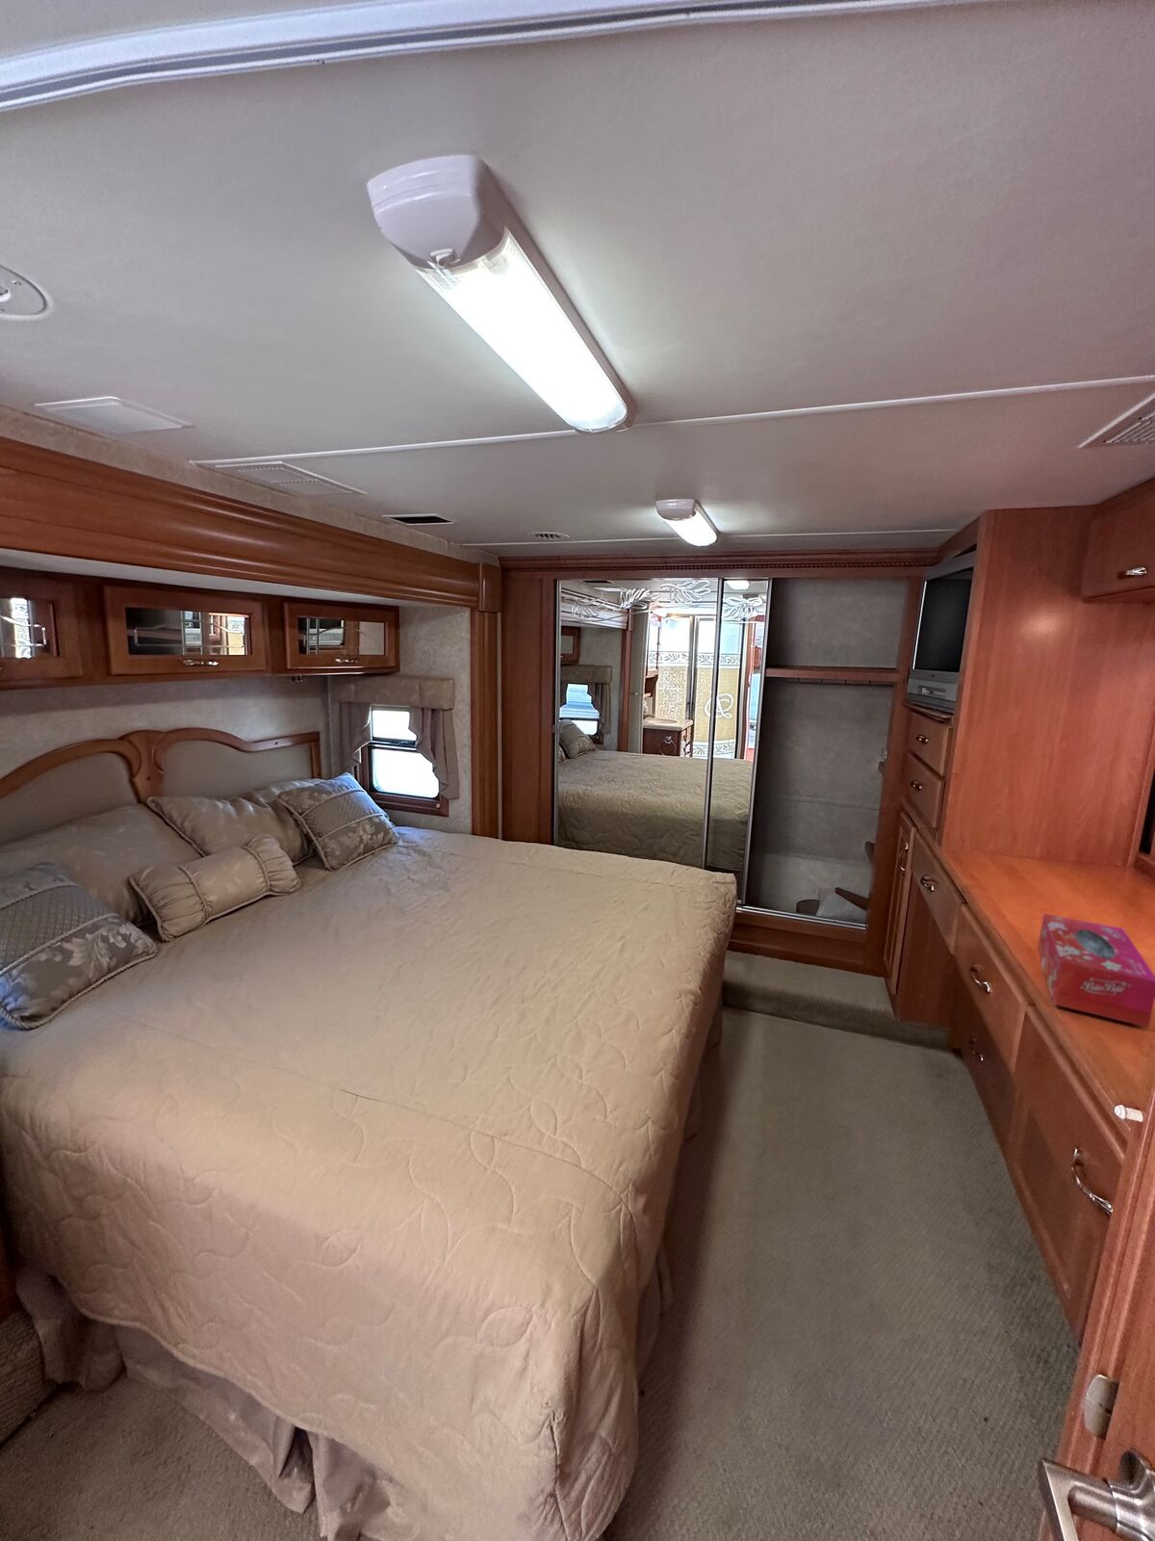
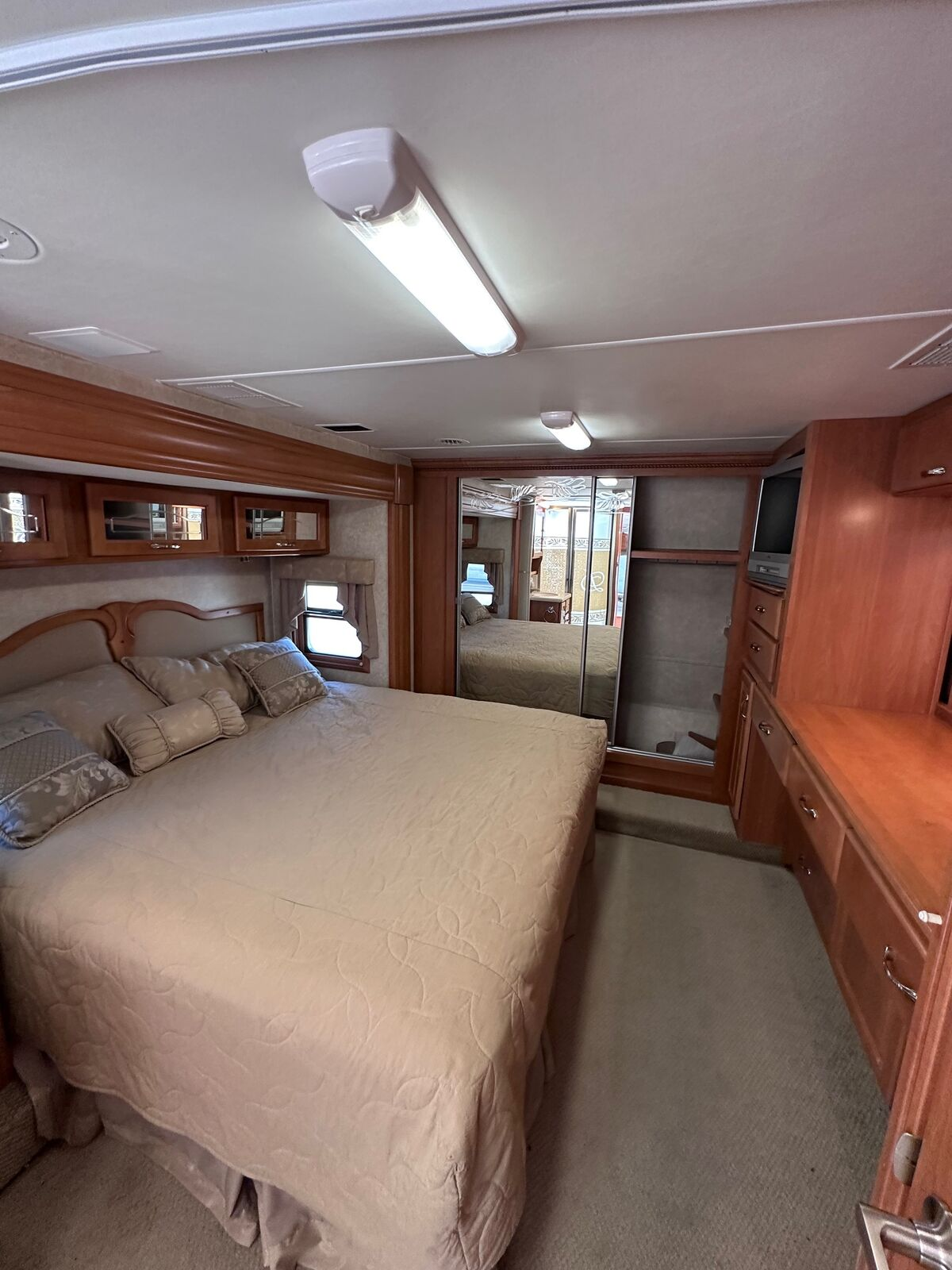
- tissue box [1036,912,1155,1029]
